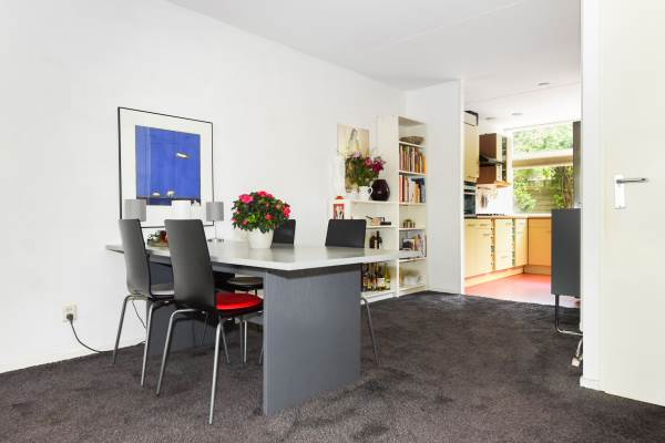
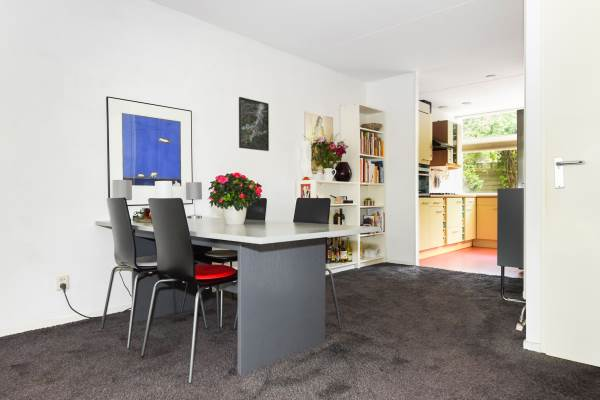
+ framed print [238,96,270,152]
